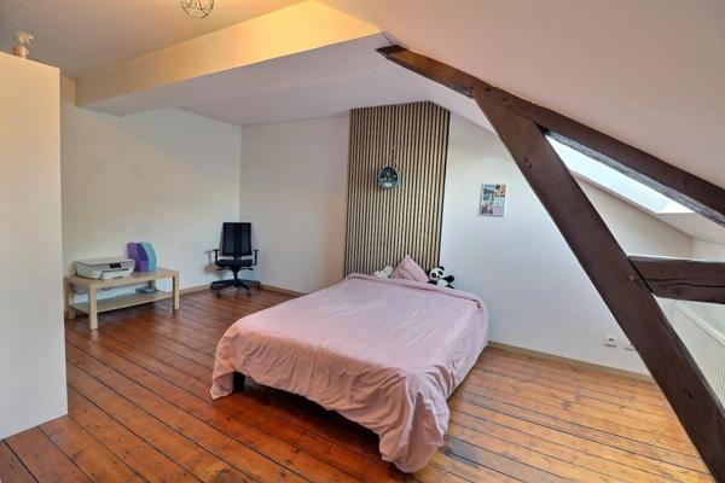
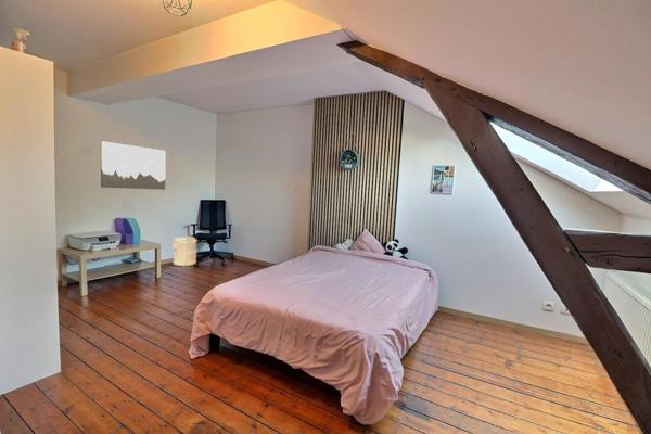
+ wall art [100,140,167,191]
+ laundry hamper [171,235,199,267]
